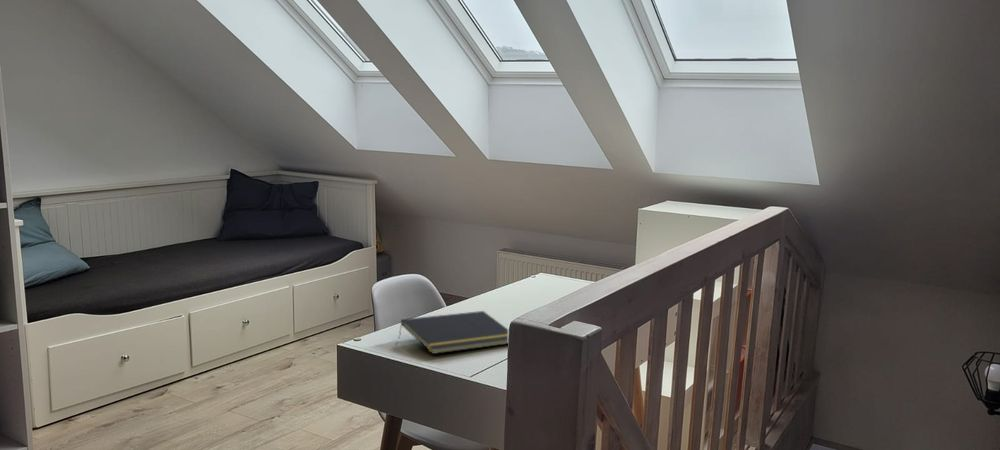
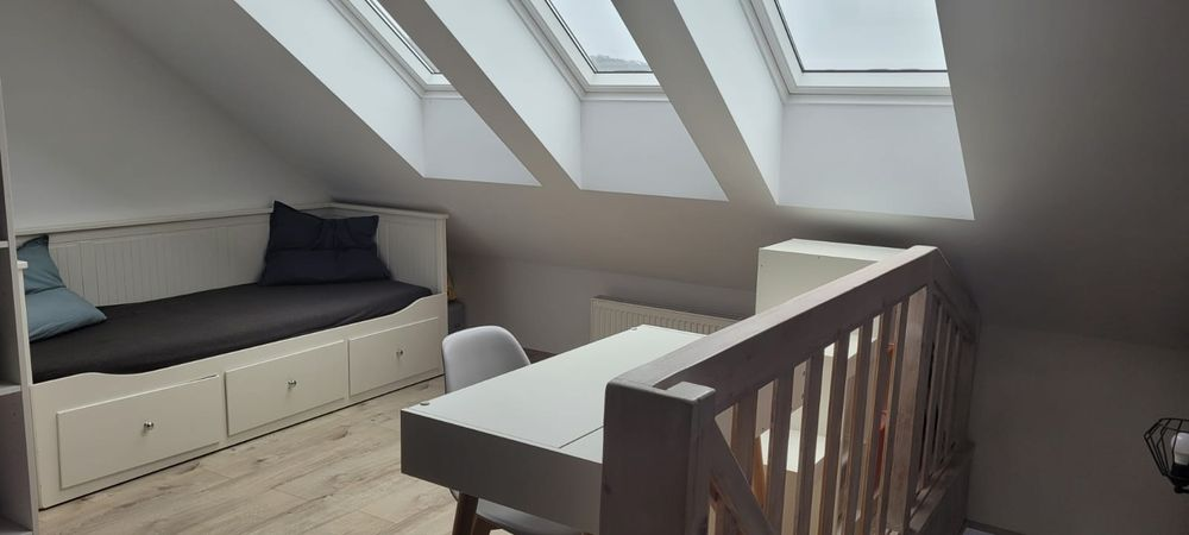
- notepad [398,310,509,355]
